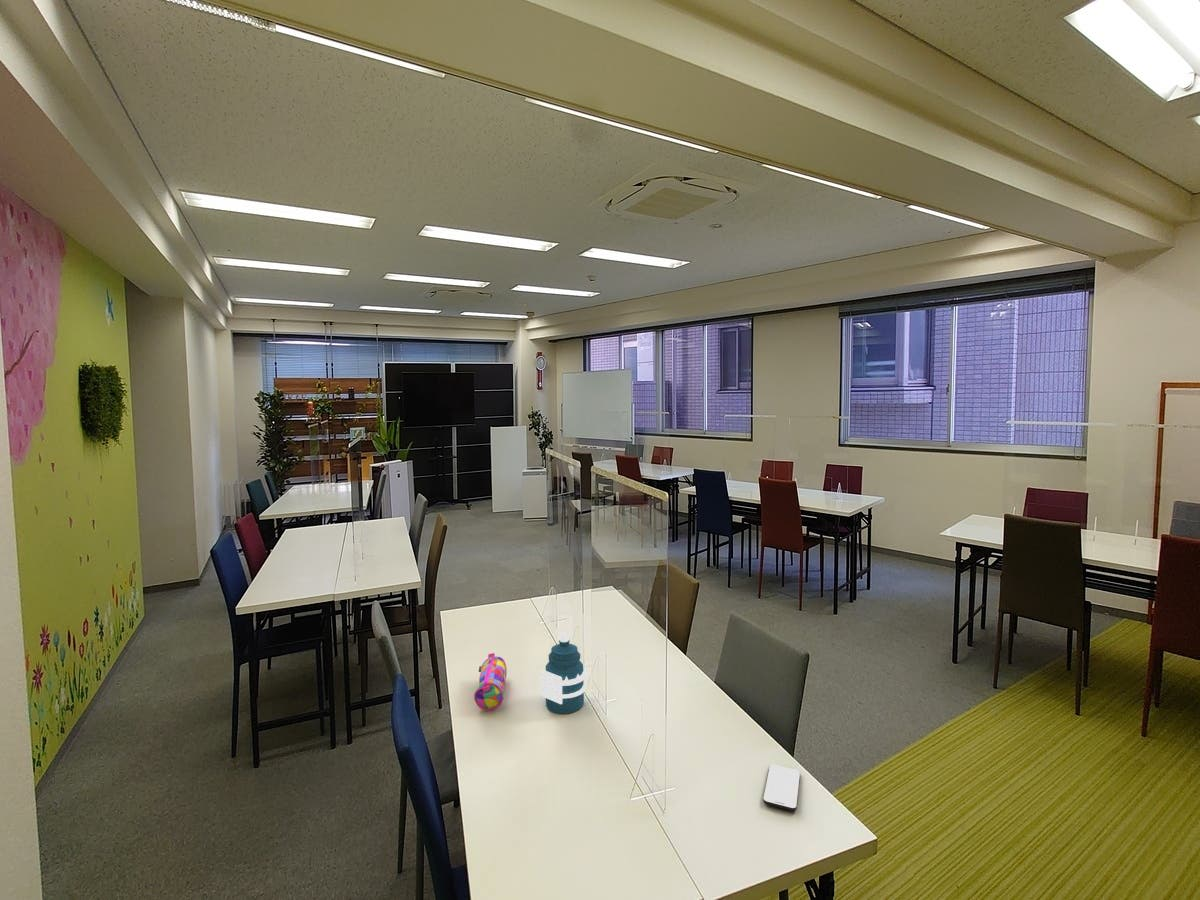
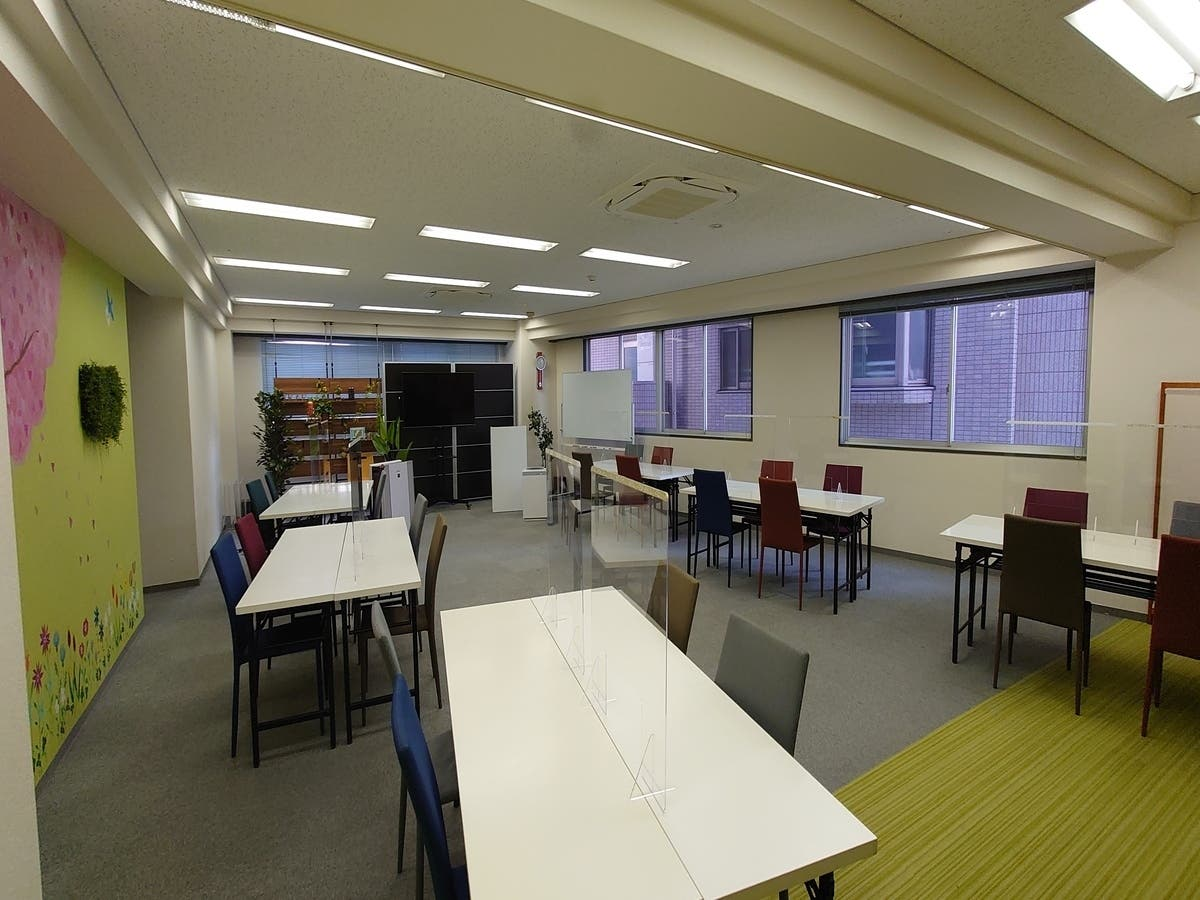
- water bottle [540,632,587,715]
- pencil case [473,652,508,711]
- smartphone [762,764,801,812]
